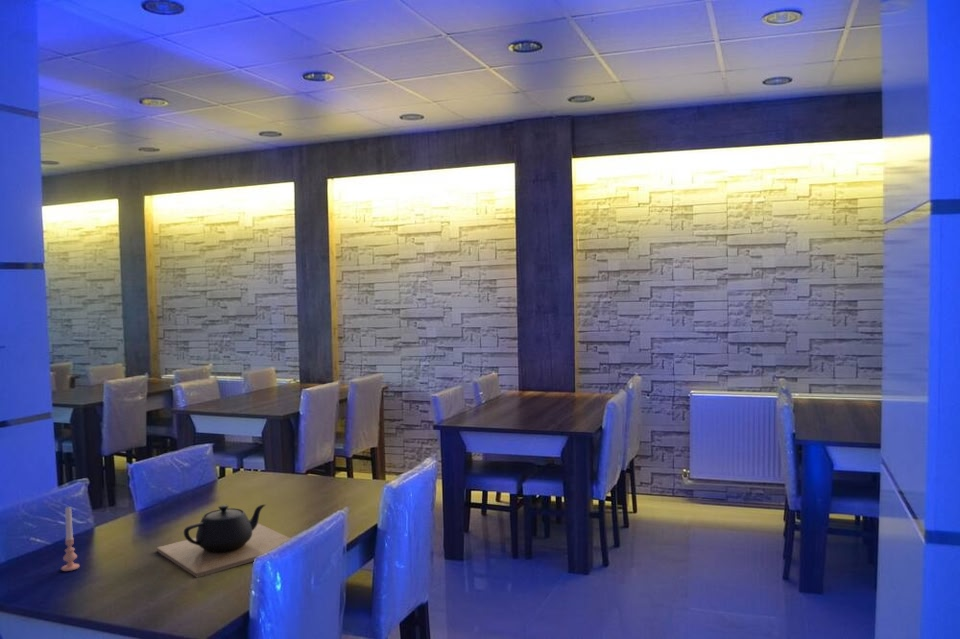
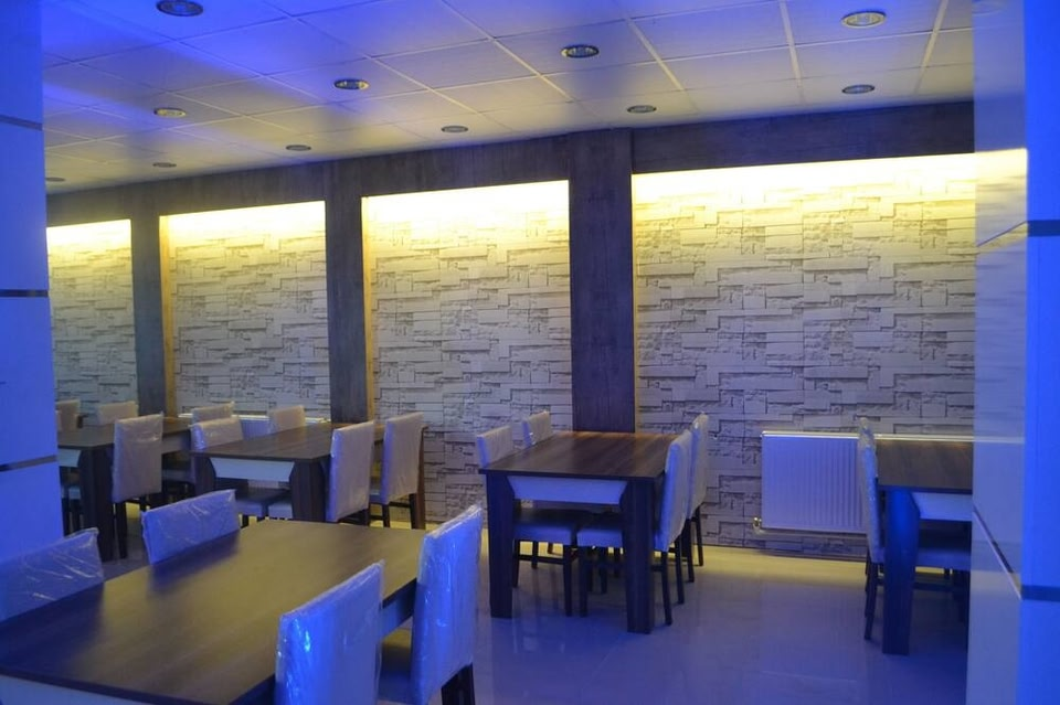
- teapot [156,503,292,578]
- candle [60,506,80,572]
